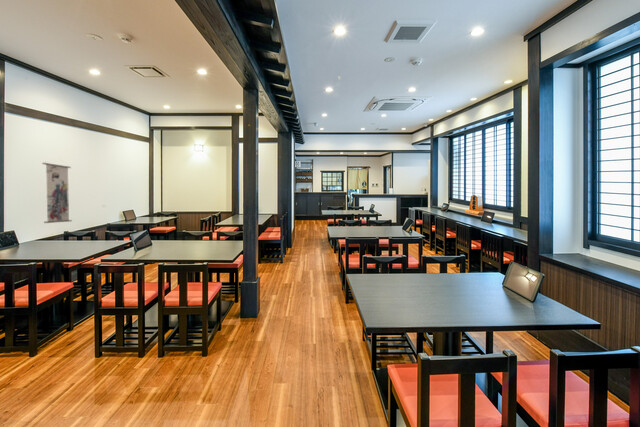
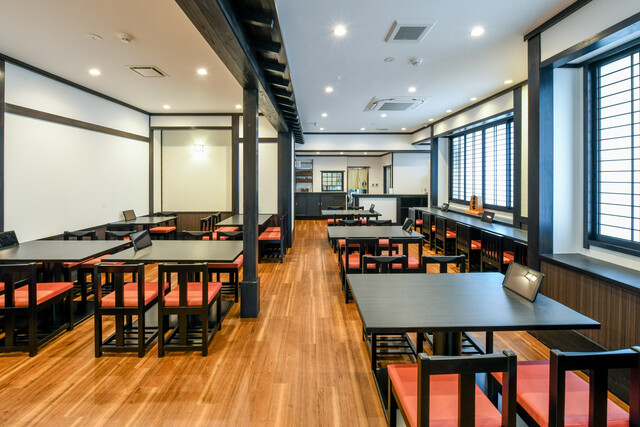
- wall scroll [42,159,73,224]
